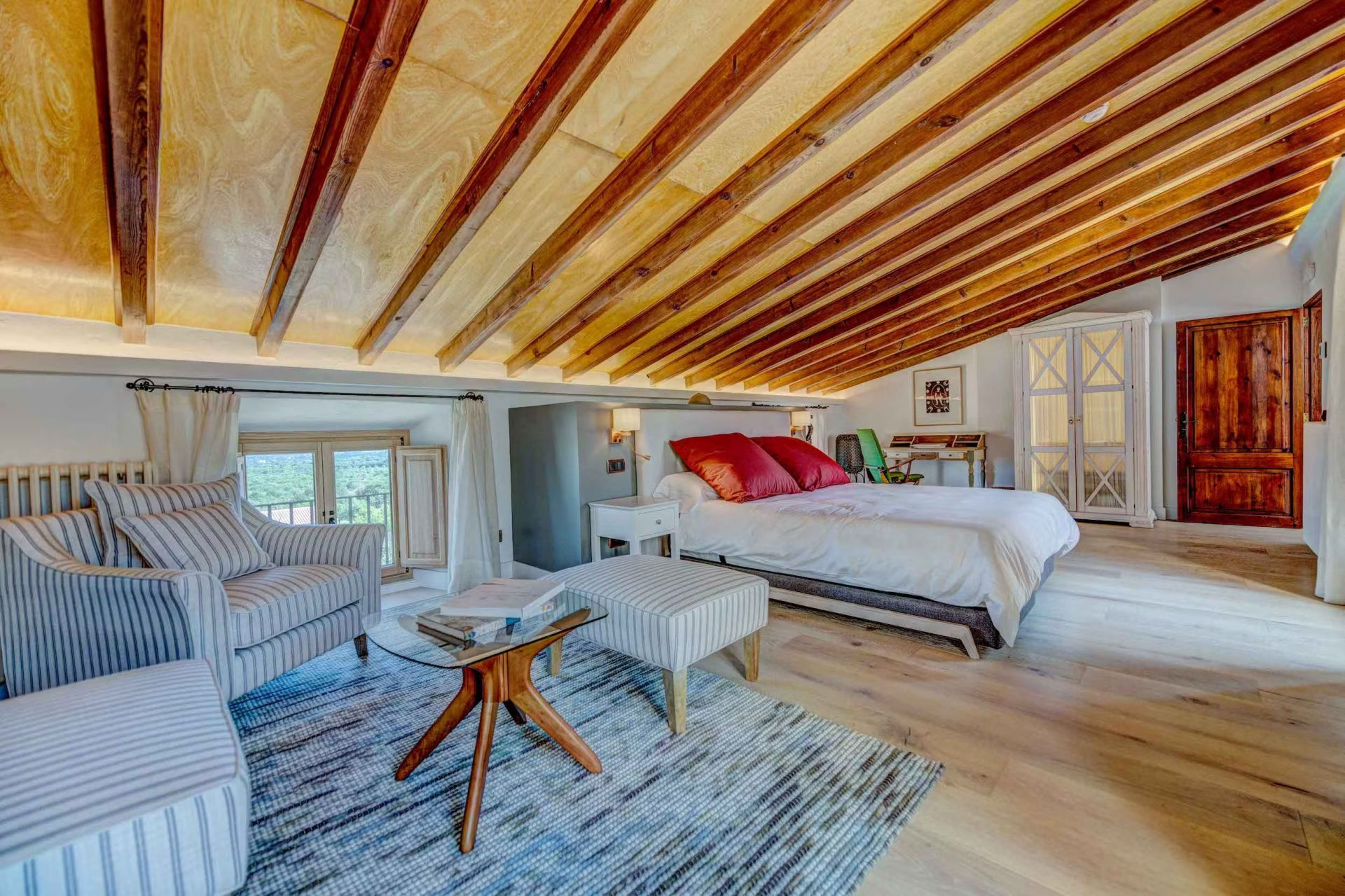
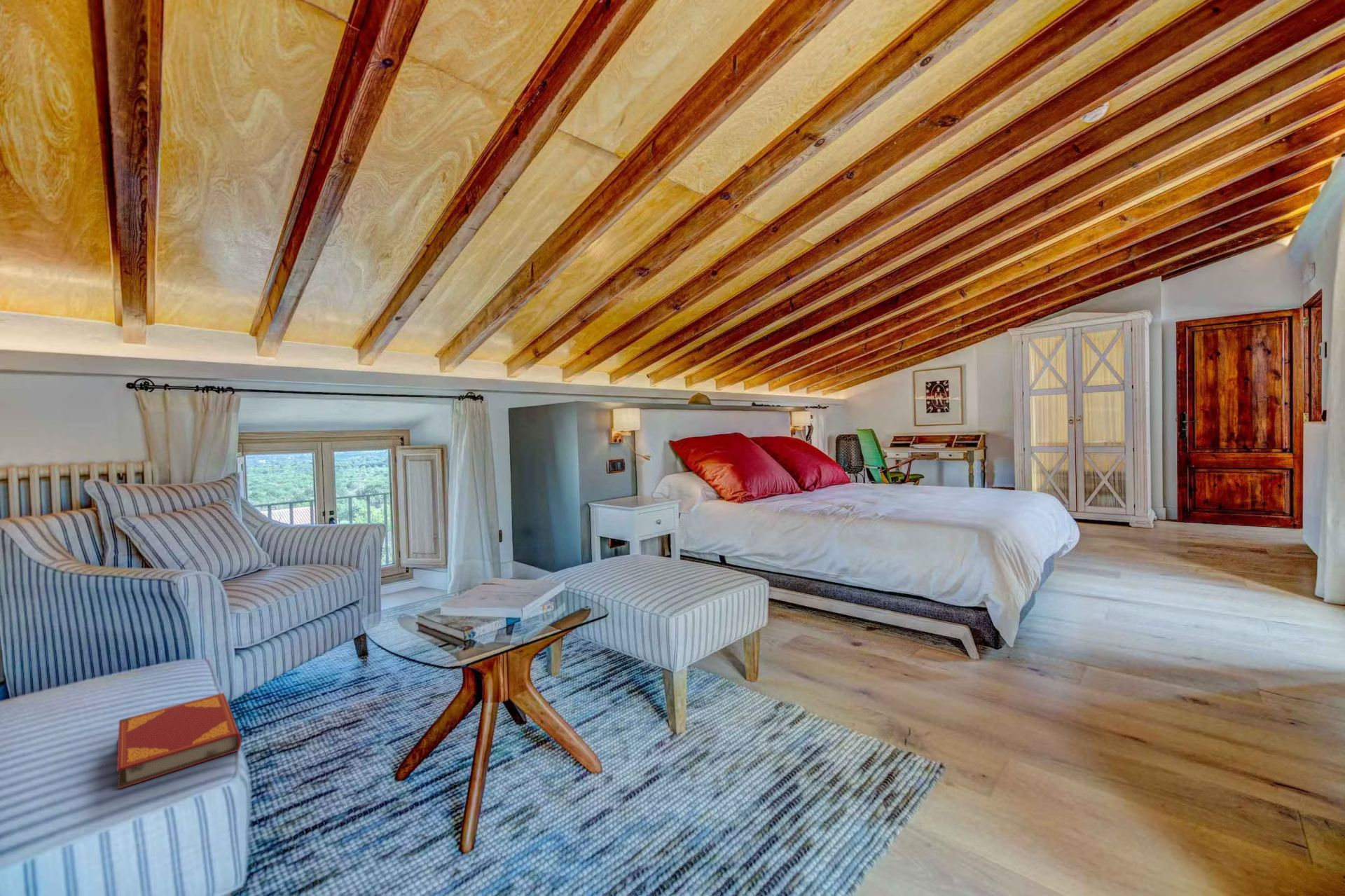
+ hardback book [116,692,242,790]
